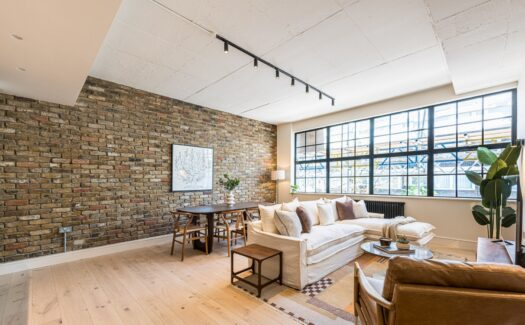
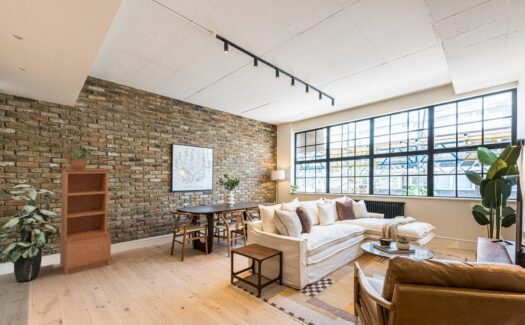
+ potted plant [66,146,89,170]
+ indoor plant [0,183,58,283]
+ bookshelf [59,168,112,276]
